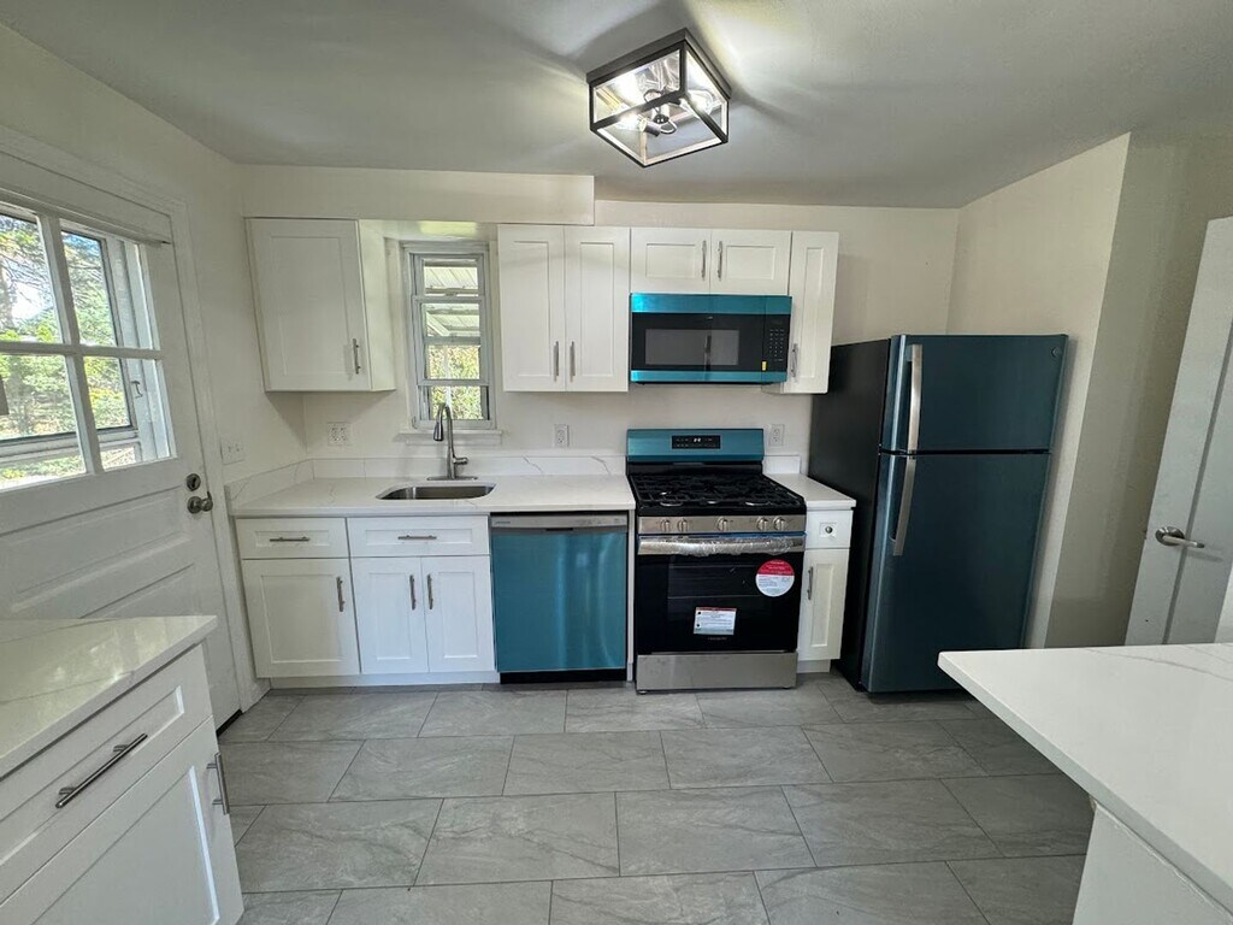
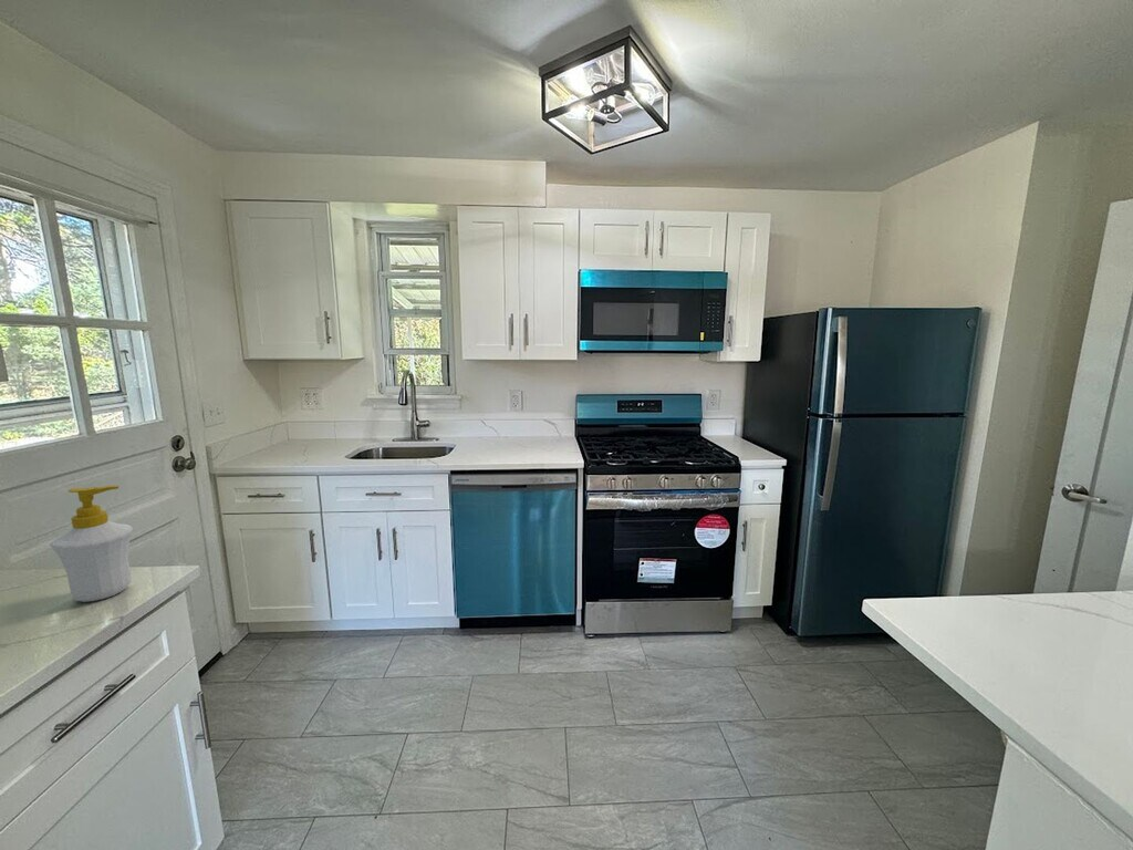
+ soap bottle [49,485,134,603]
